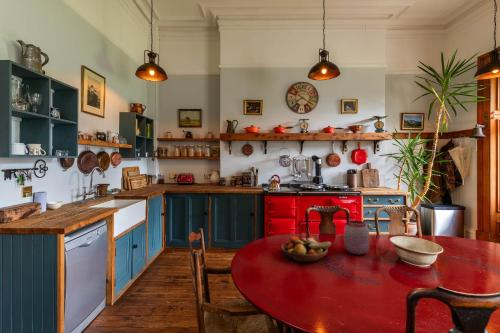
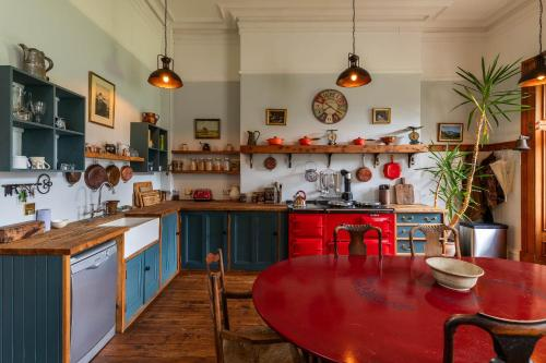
- jar [343,219,370,256]
- fruit bowl [280,235,333,263]
